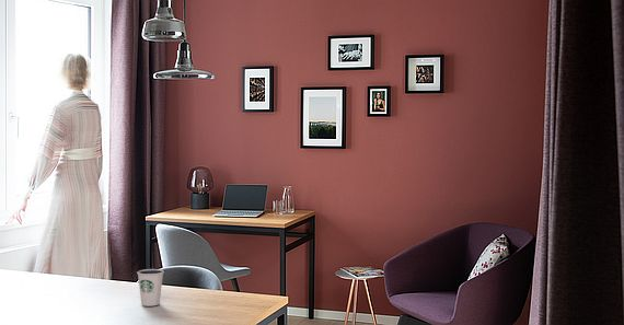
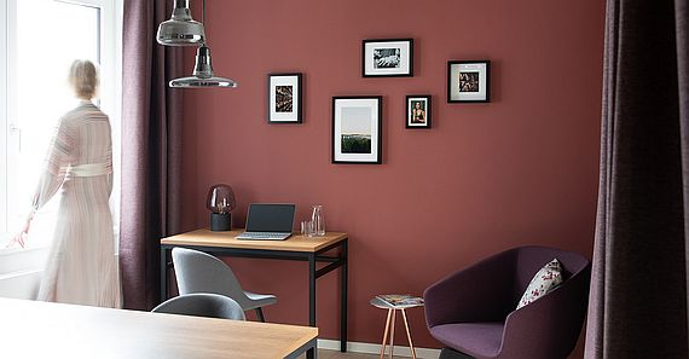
- dixie cup [136,268,165,307]
